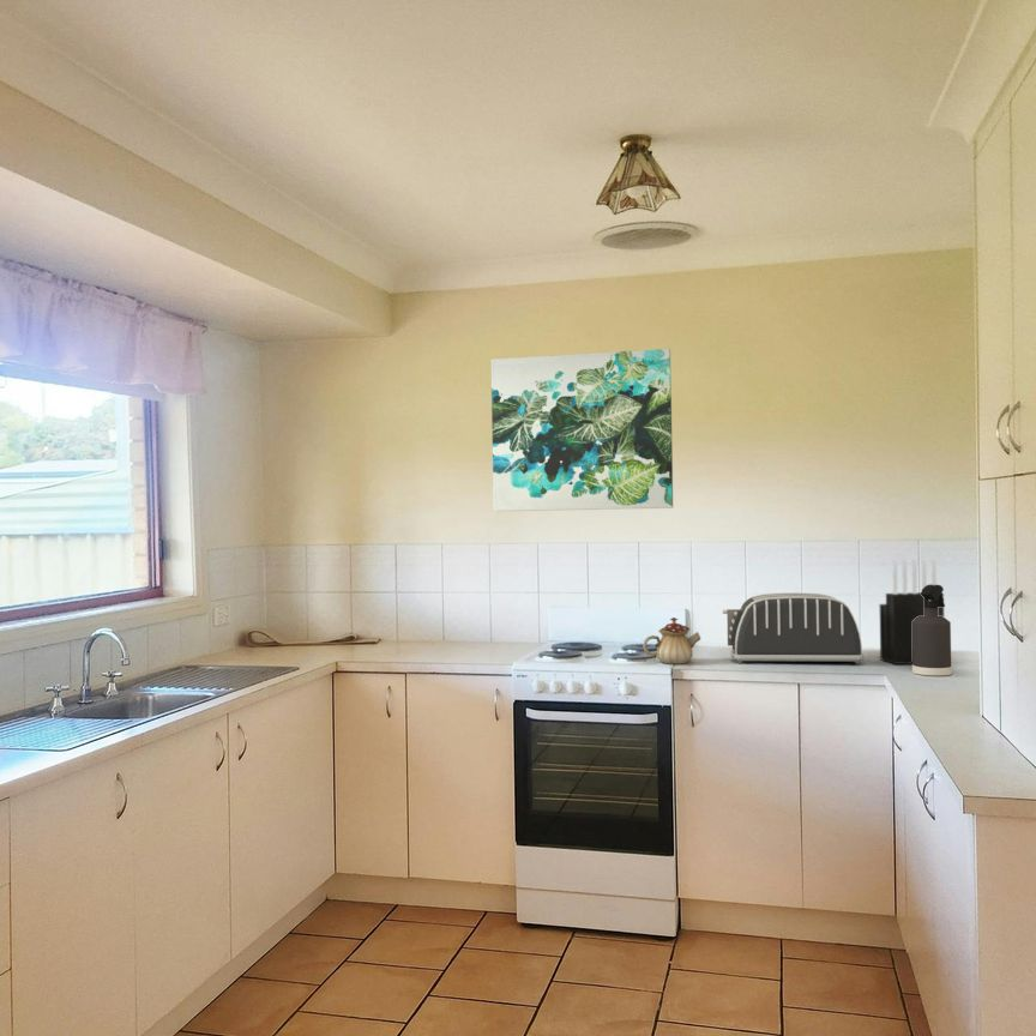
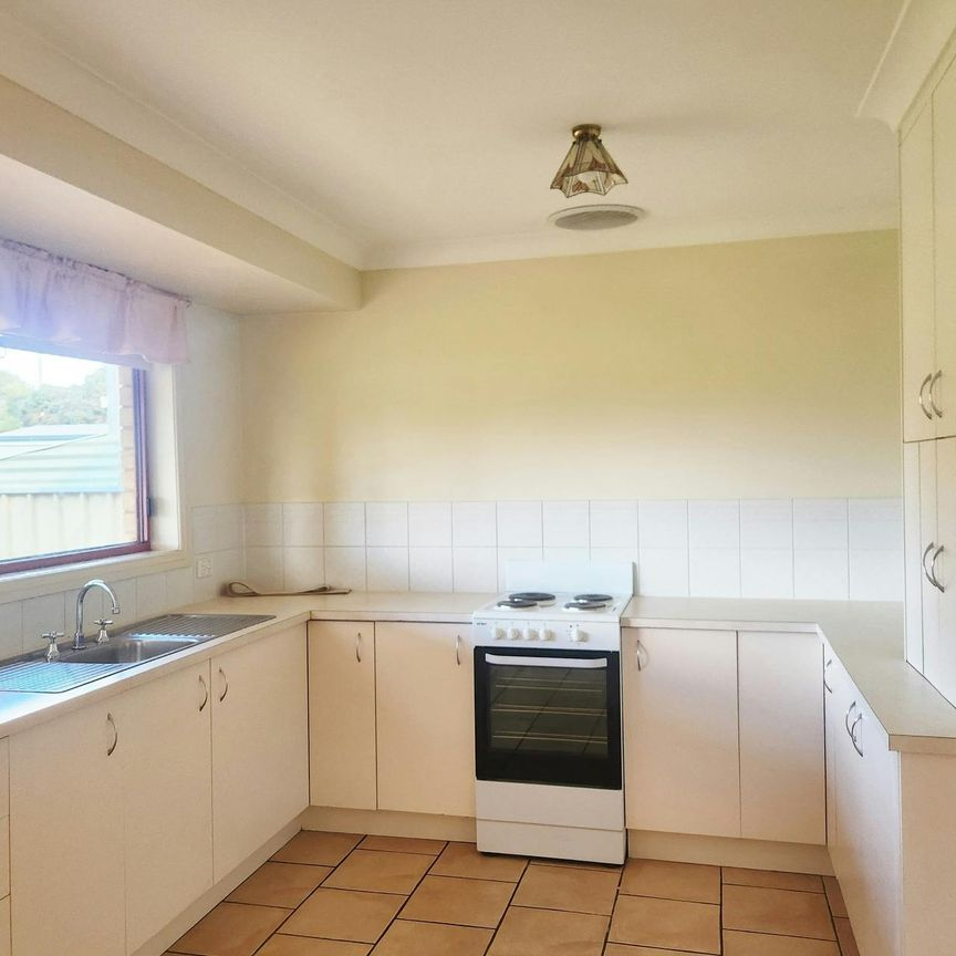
- knife block [879,558,945,665]
- teapot [642,616,701,665]
- spray bottle [911,583,953,676]
- wall art [490,348,674,512]
- toaster [722,591,865,664]
